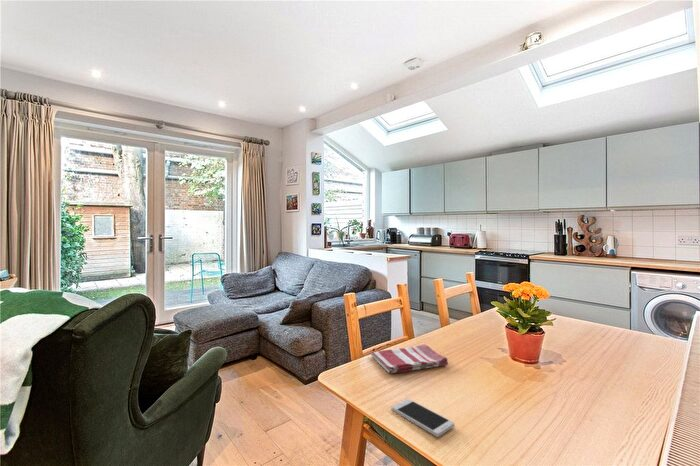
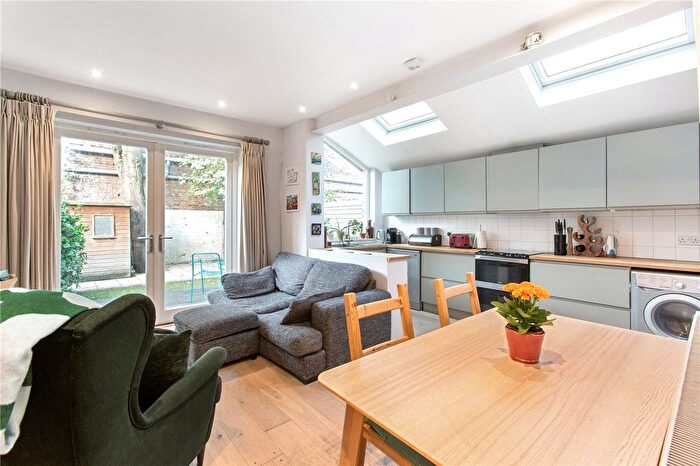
- smartphone [390,398,455,438]
- dish towel [370,343,449,374]
